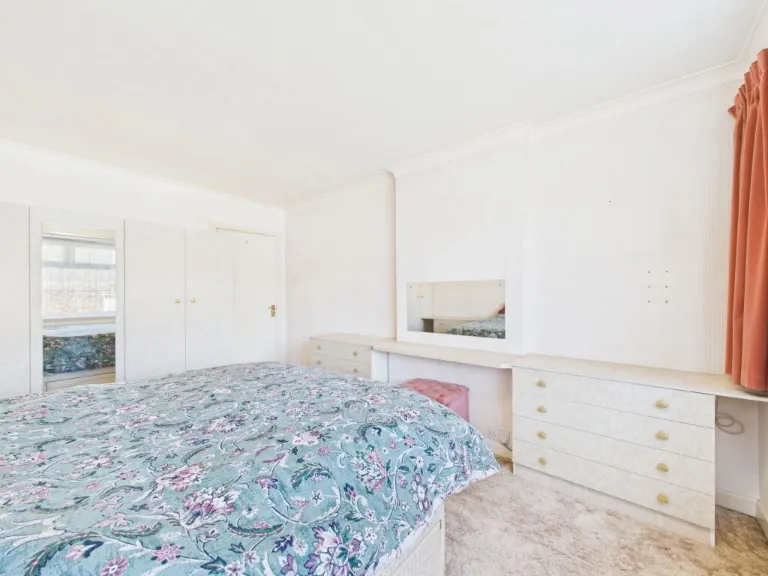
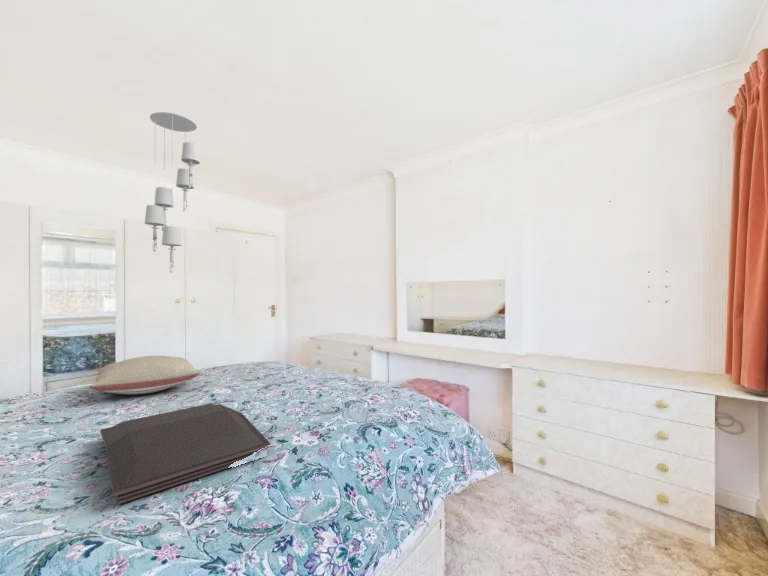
+ ceiling light fixture [144,111,201,274]
+ pillow [88,355,201,396]
+ serving tray [99,403,272,505]
